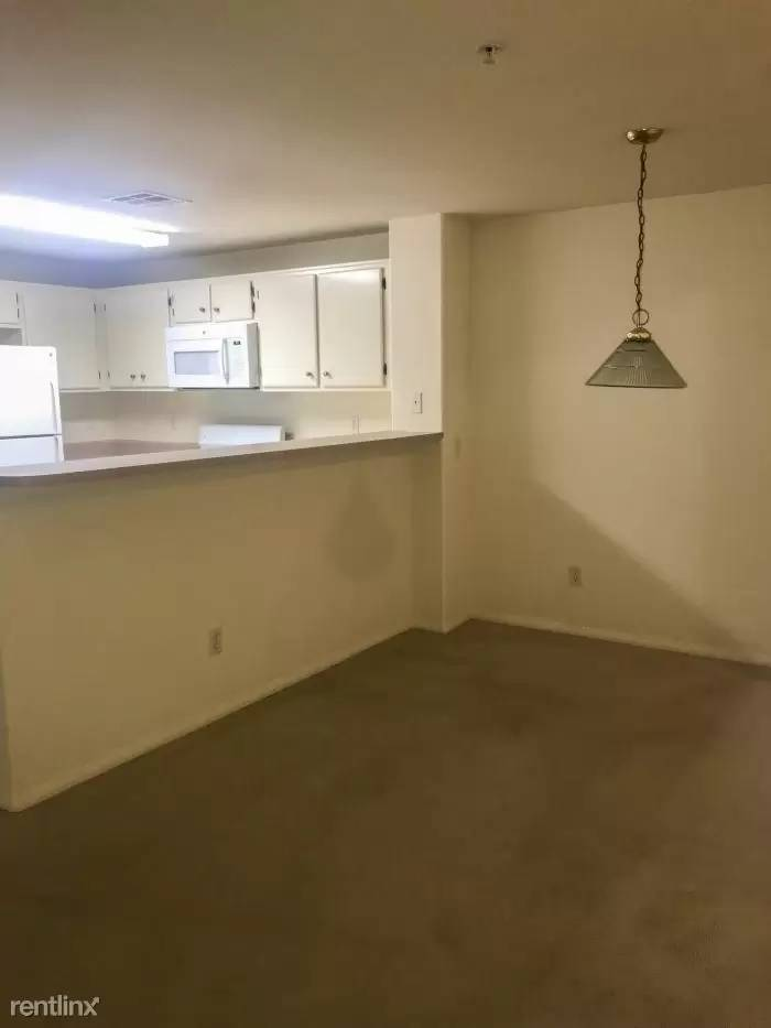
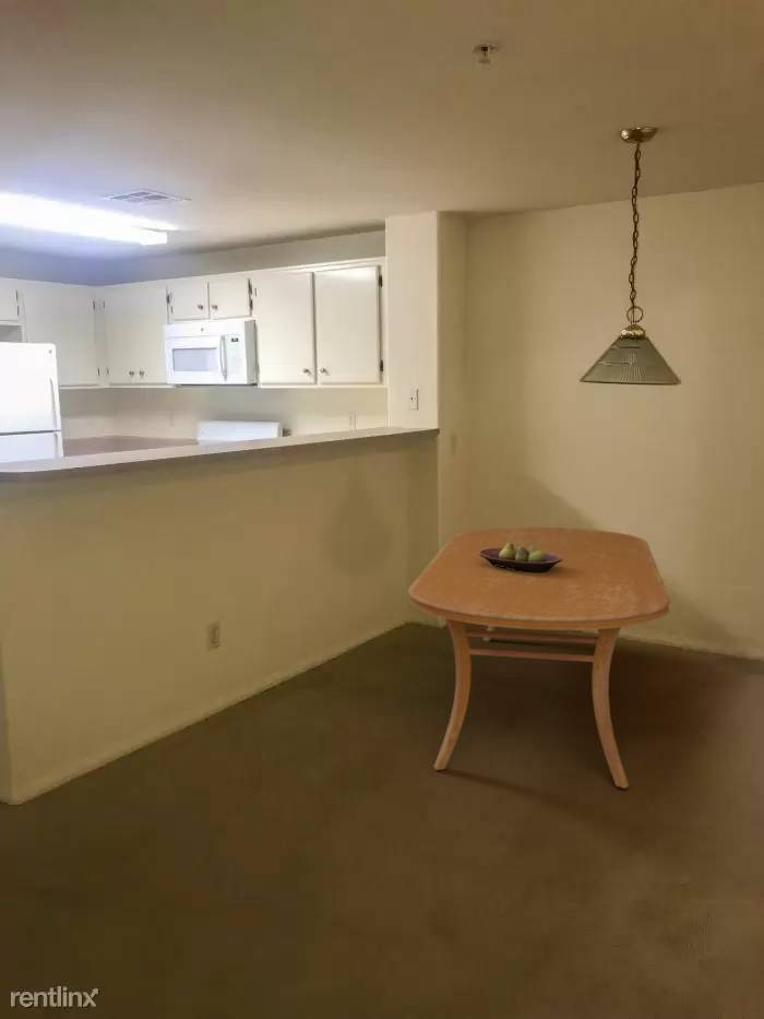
+ fruit bowl [479,543,563,573]
+ dining table [407,526,672,790]
